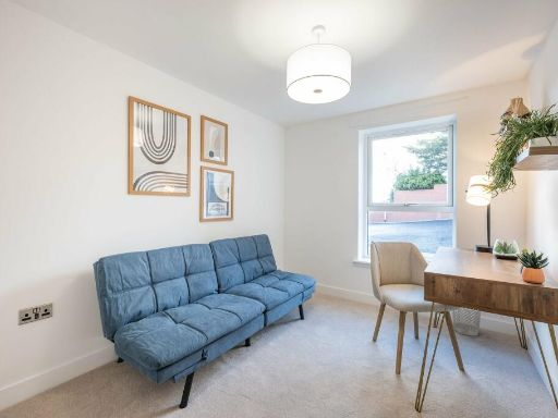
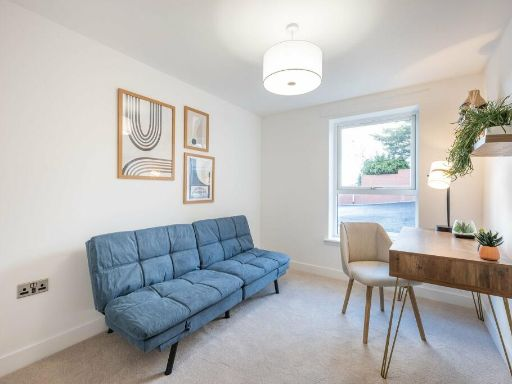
- wastebasket [451,308,482,337]
